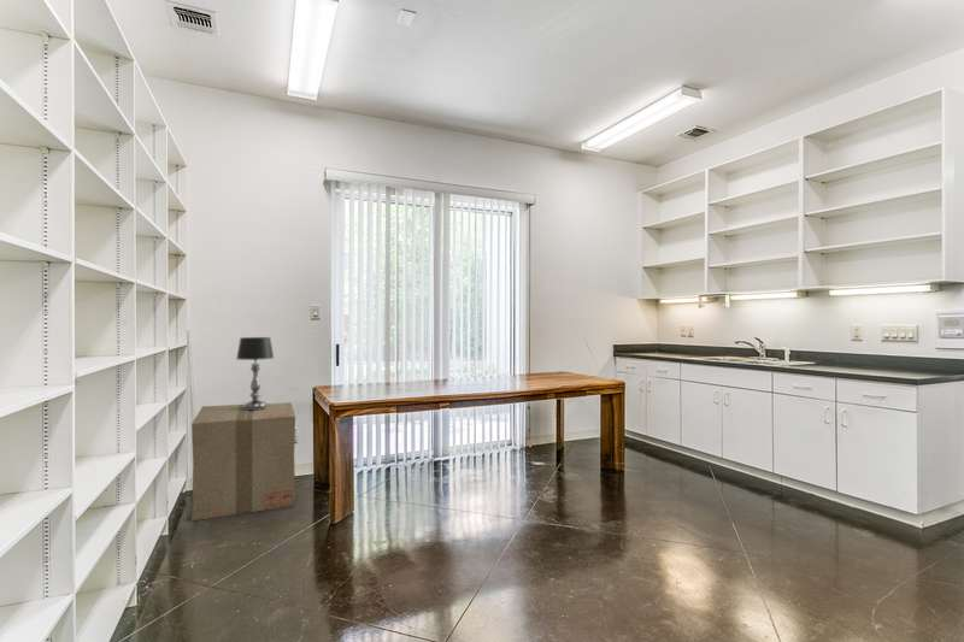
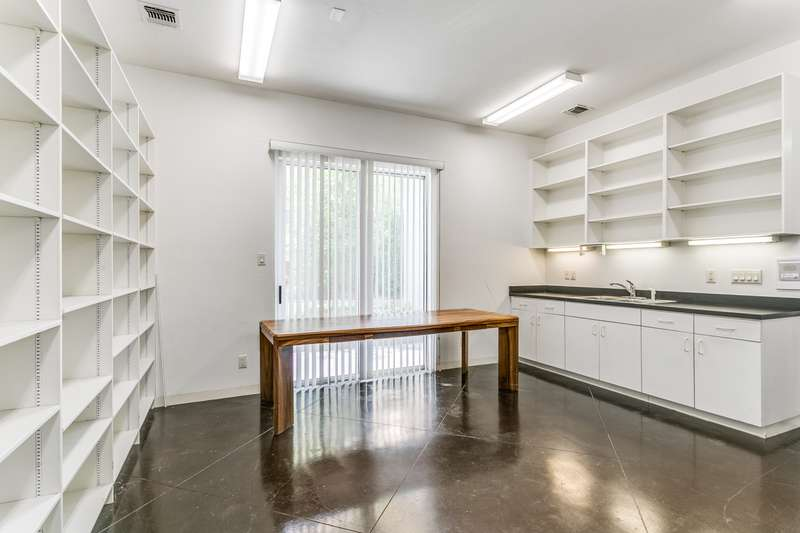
- table lamp [235,336,275,410]
- cardboard box [190,401,296,523]
